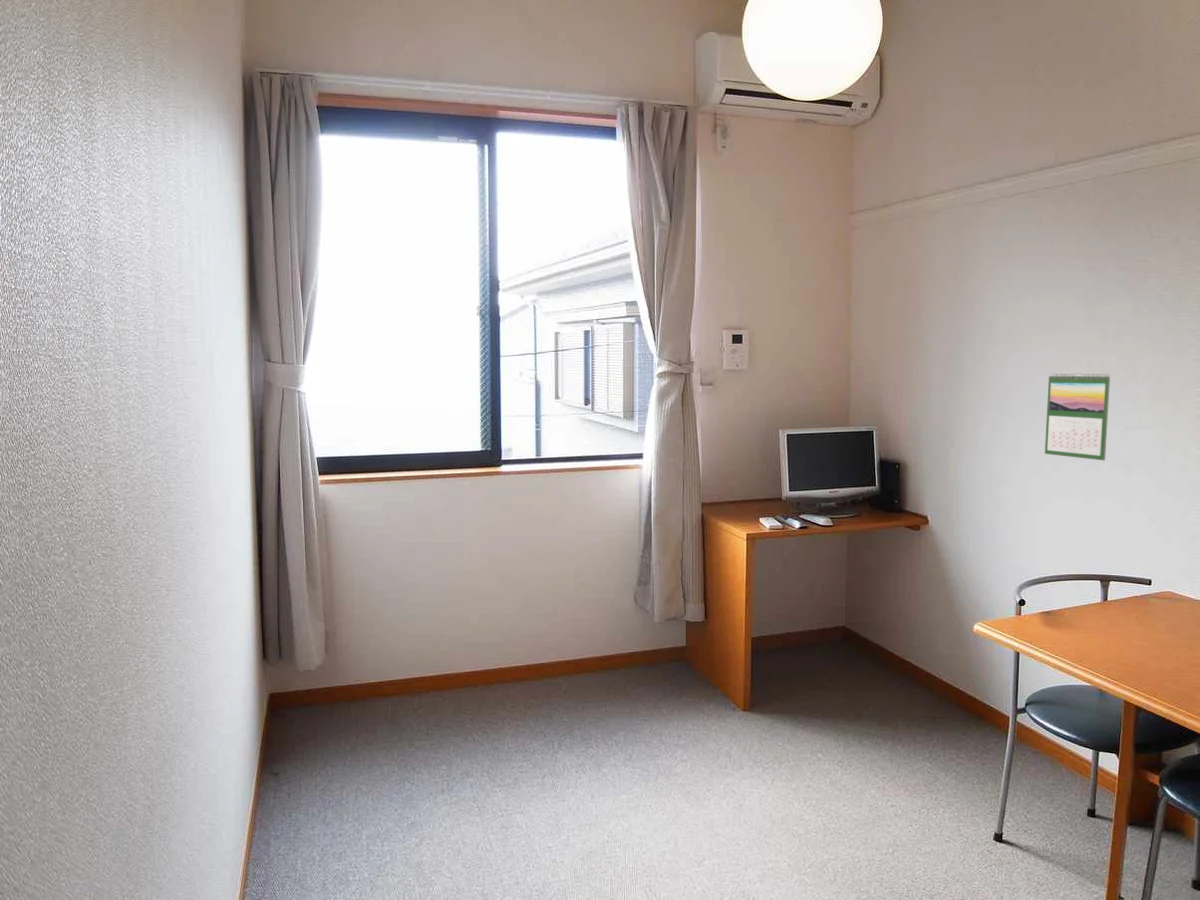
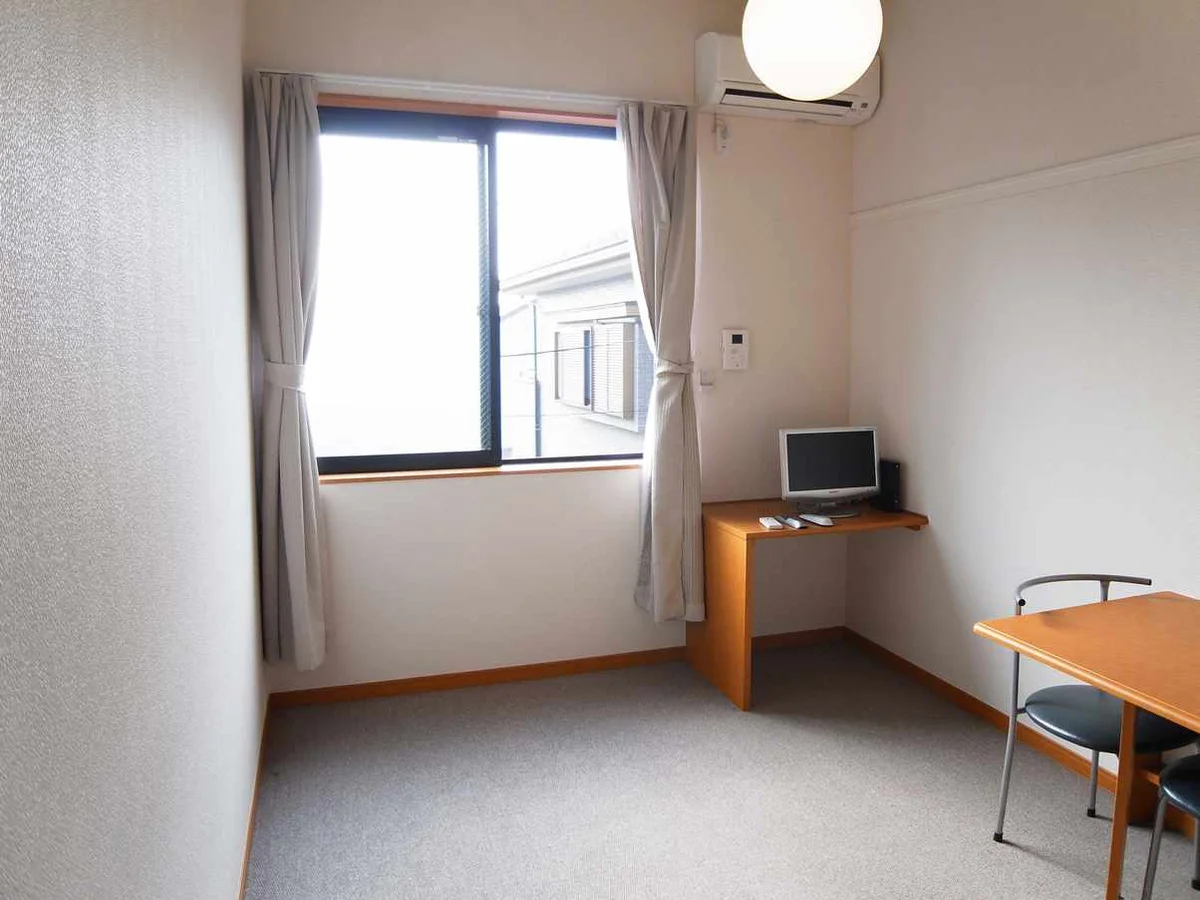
- calendar [1044,371,1111,461]
